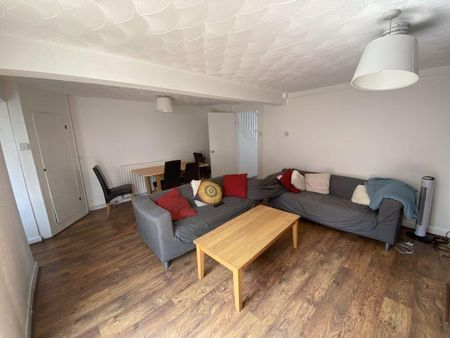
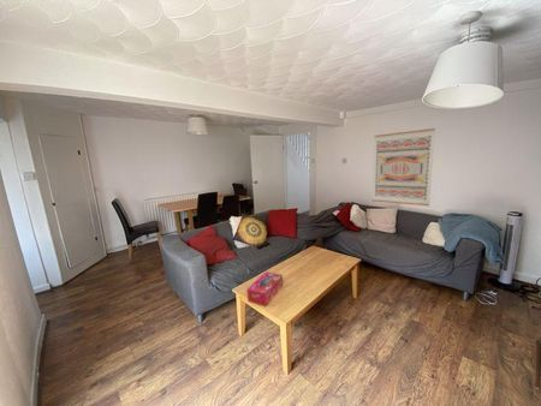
+ wall art [371,127,436,207]
+ tissue box [246,270,284,308]
